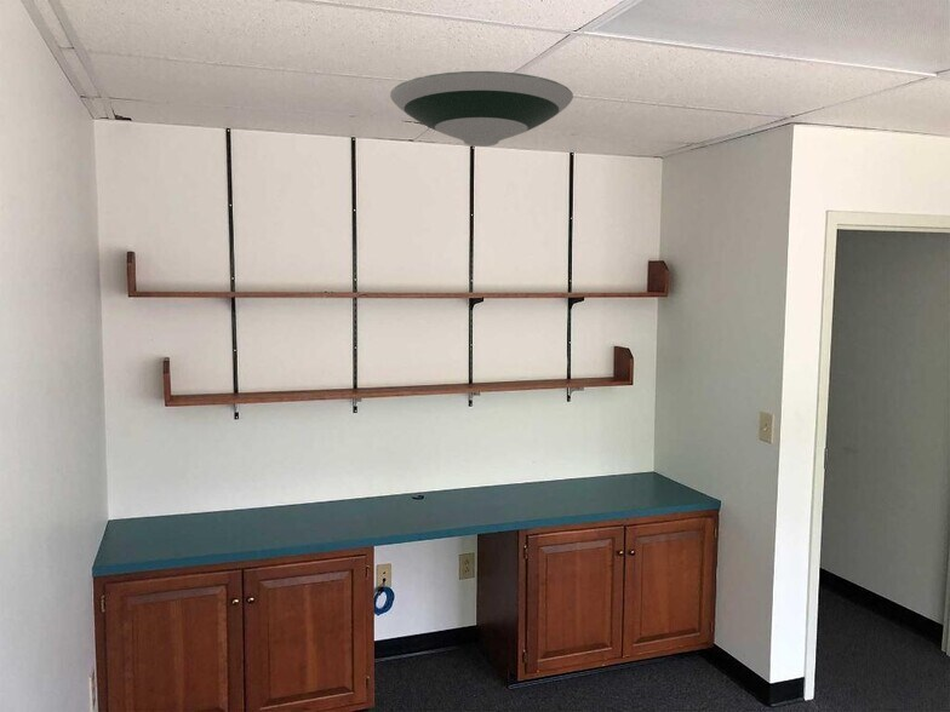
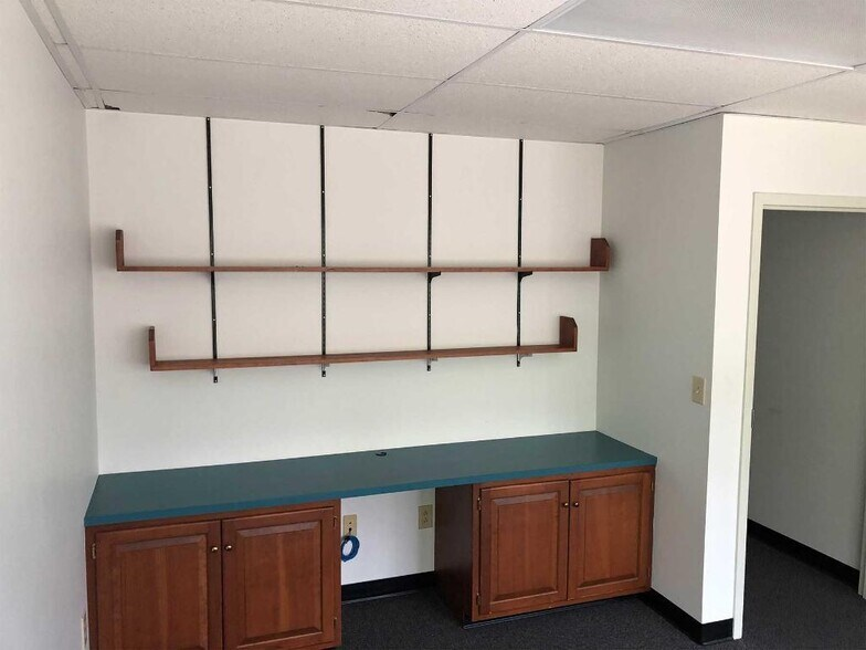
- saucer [389,70,574,148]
